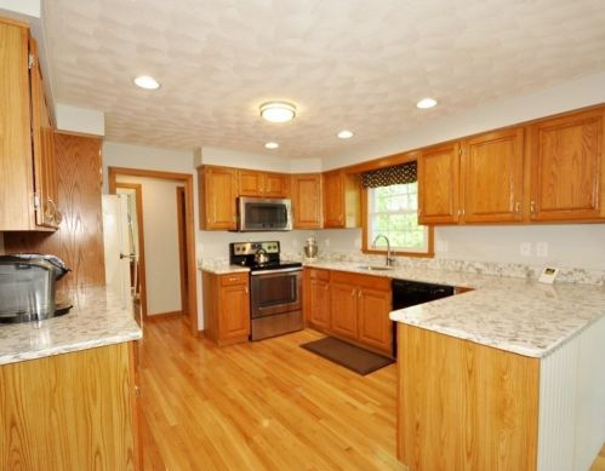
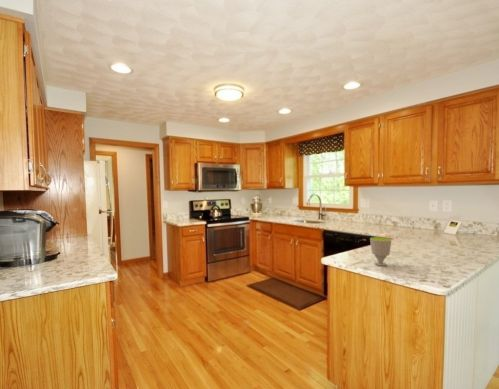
+ cup [369,236,392,267]
